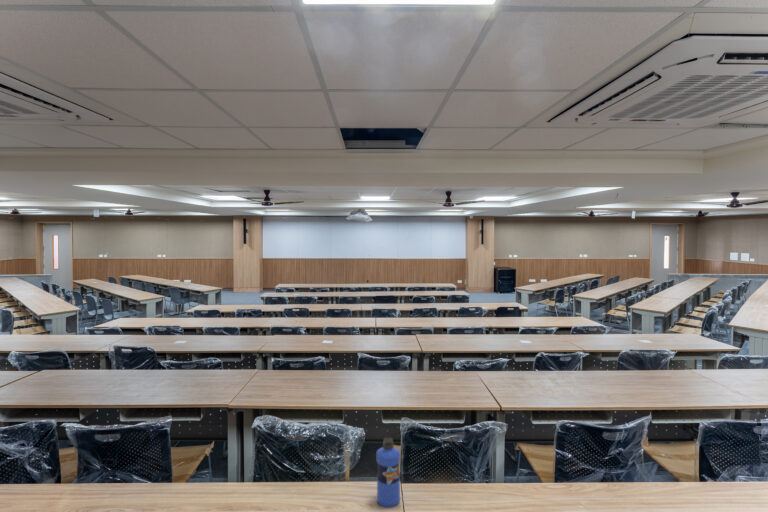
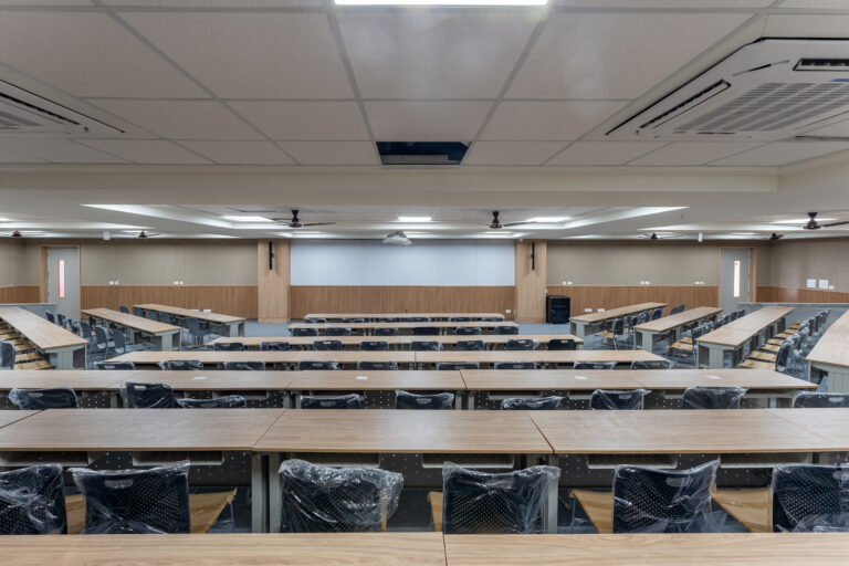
- water bottle [376,435,401,509]
